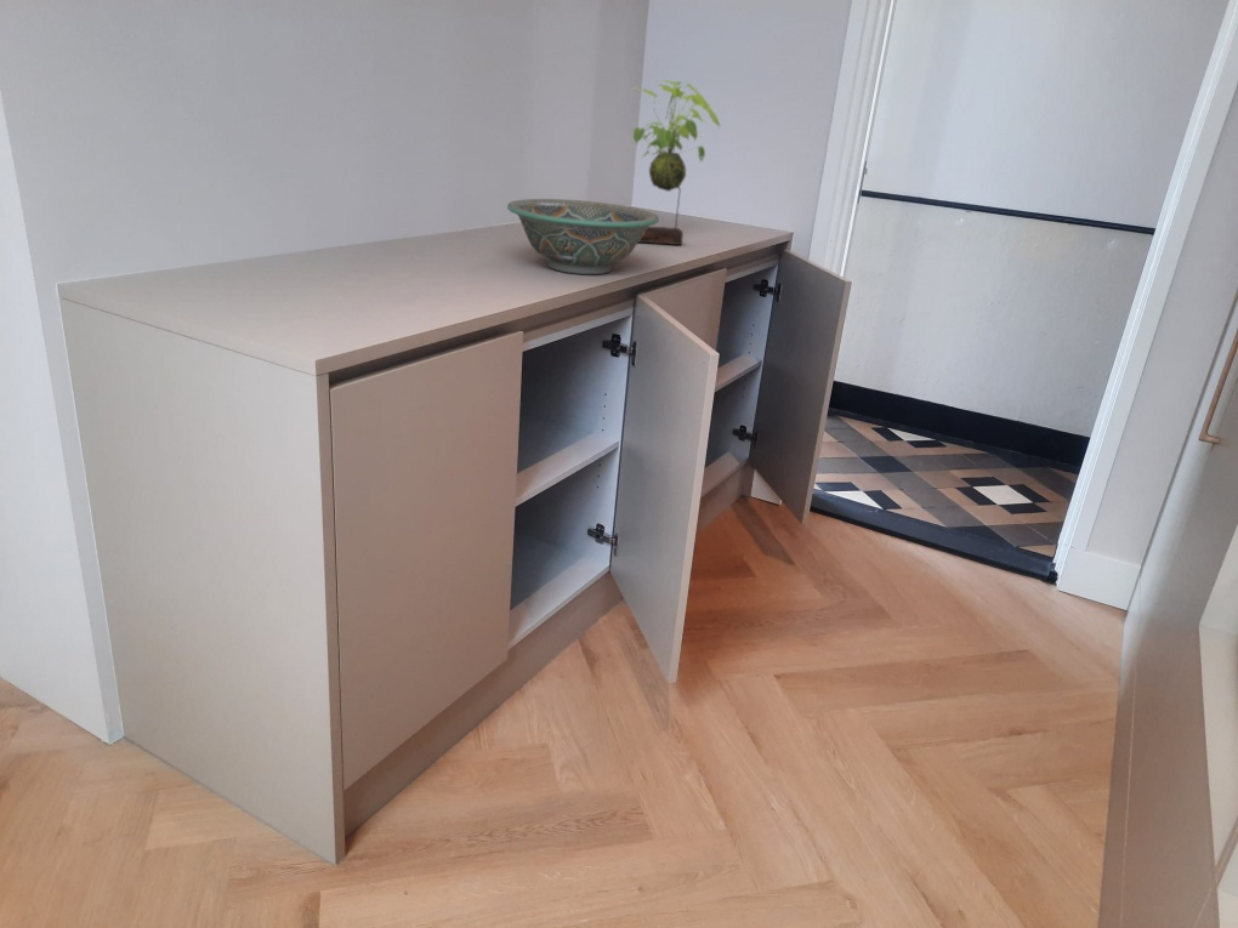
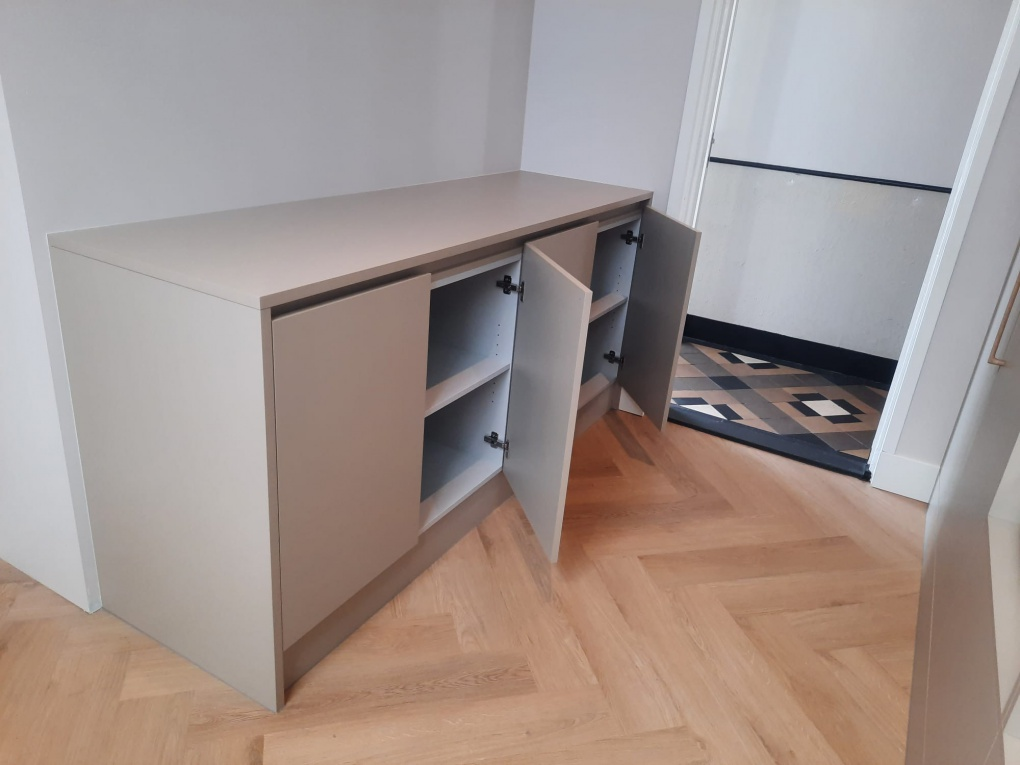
- plant [631,79,721,246]
- decorative bowl [506,198,660,275]
